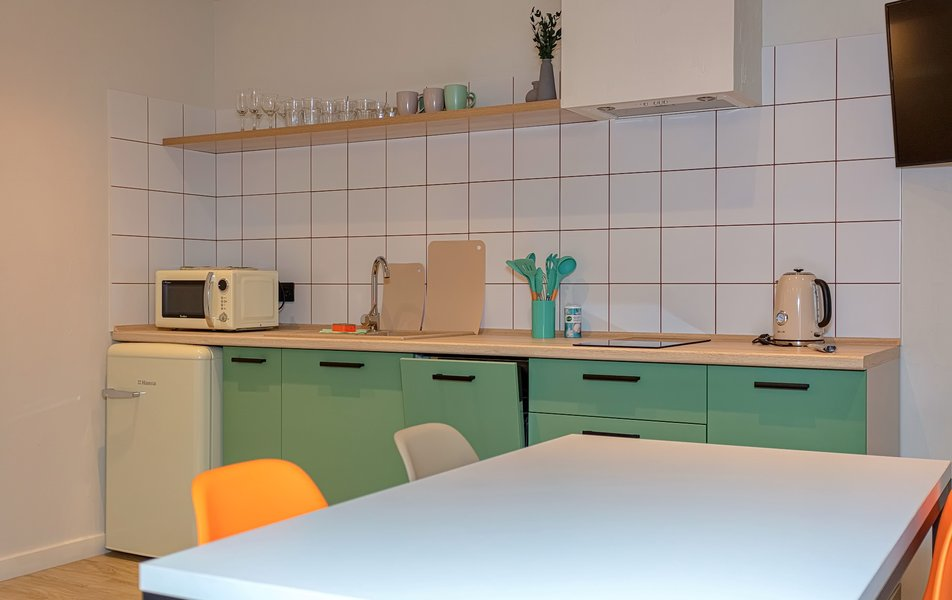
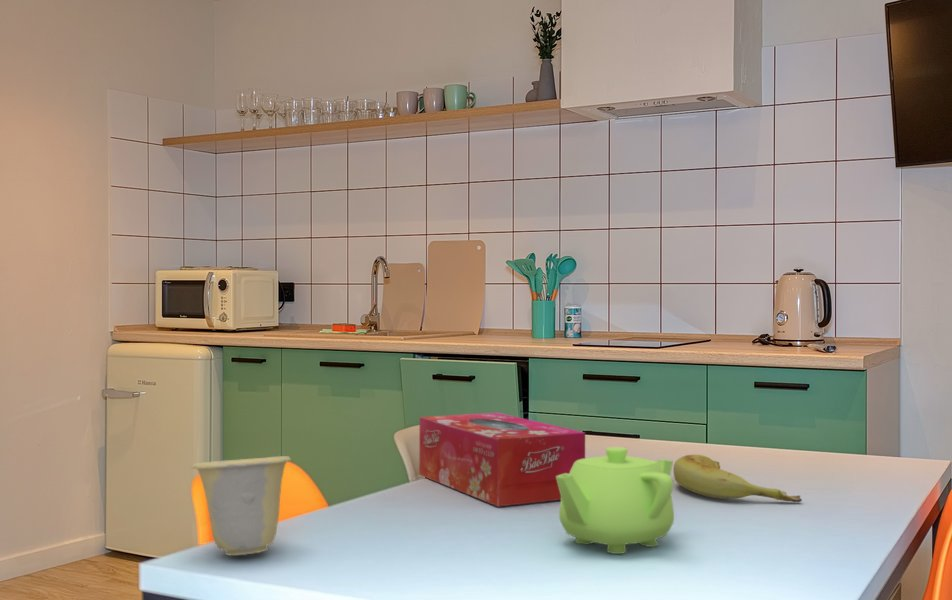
+ tissue box [418,412,586,507]
+ cup [191,455,292,556]
+ teapot [556,446,675,555]
+ banana [672,454,803,503]
